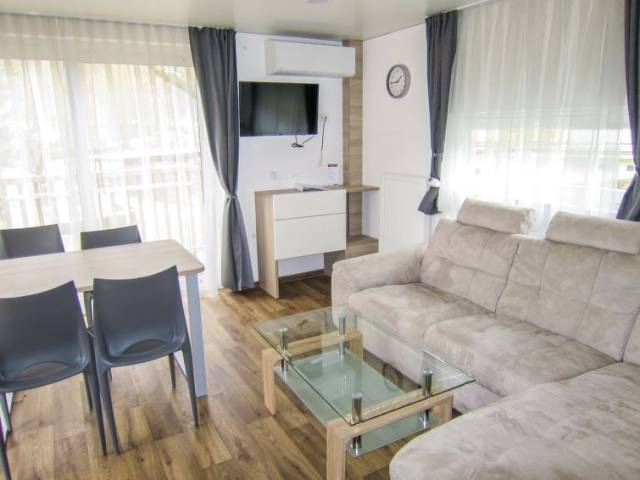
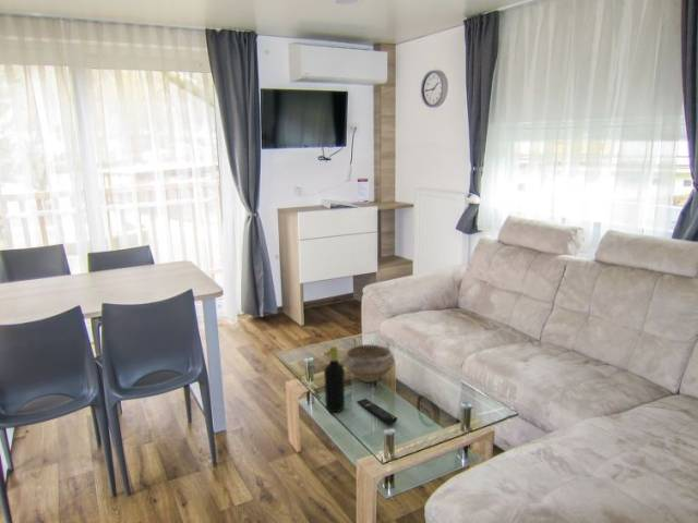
+ bottle [323,344,346,413]
+ remote control [356,398,398,425]
+ bowl [341,343,396,384]
